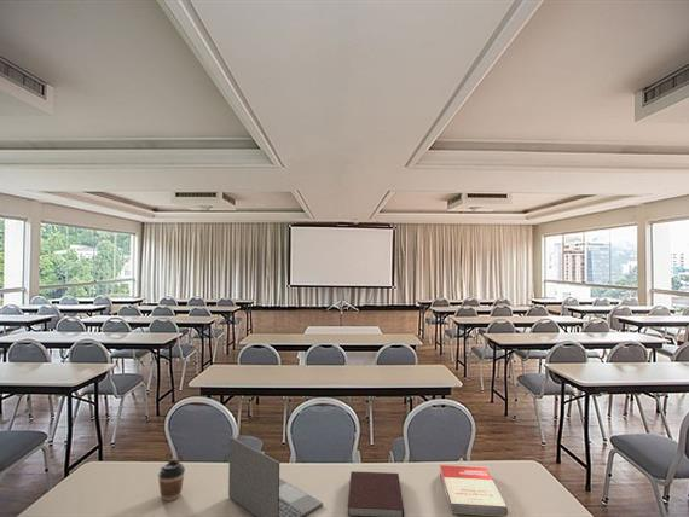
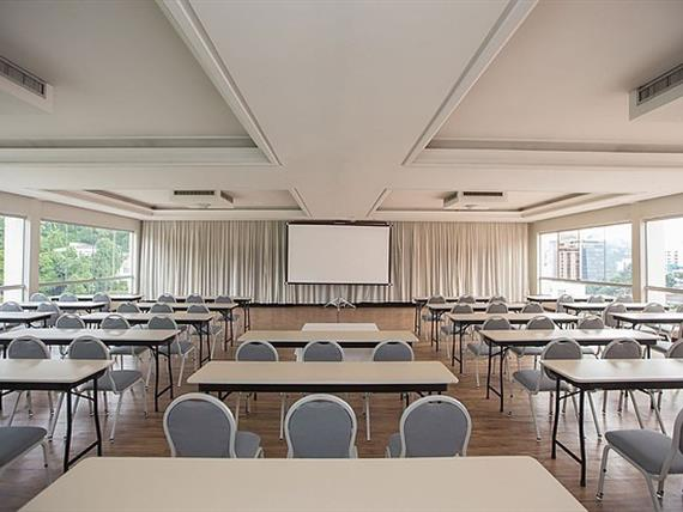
- laptop [227,436,324,517]
- book [439,464,509,517]
- notebook [347,470,405,517]
- coffee cup [157,458,186,503]
